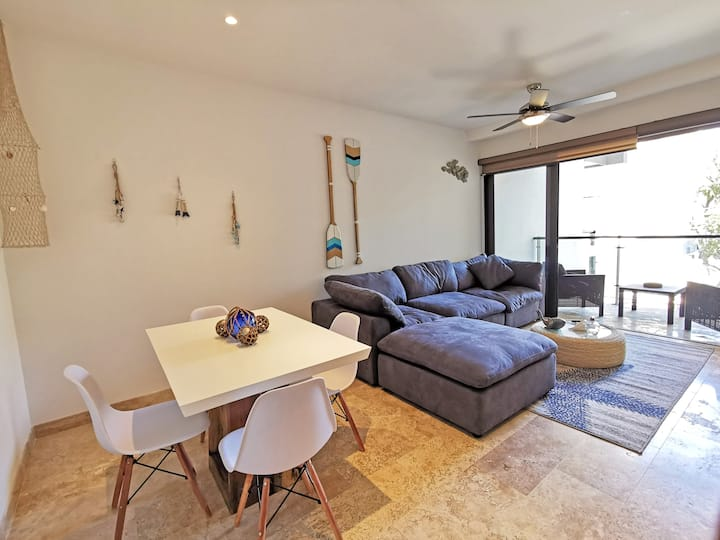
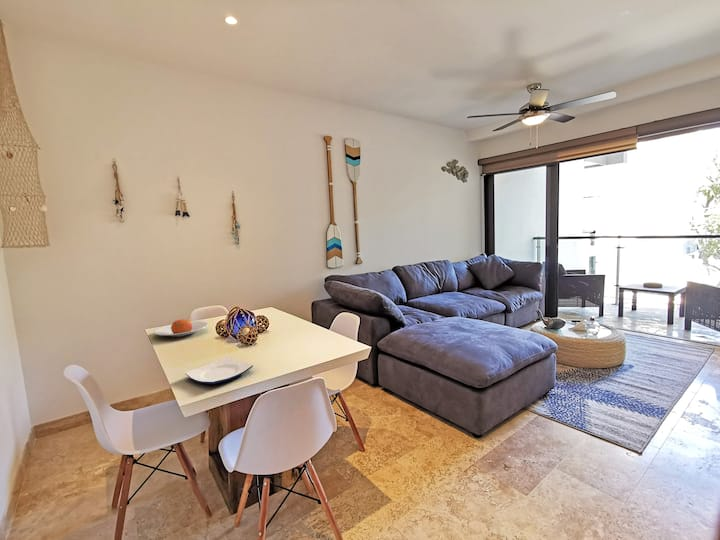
+ plate [153,318,209,338]
+ plate [184,357,254,385]
